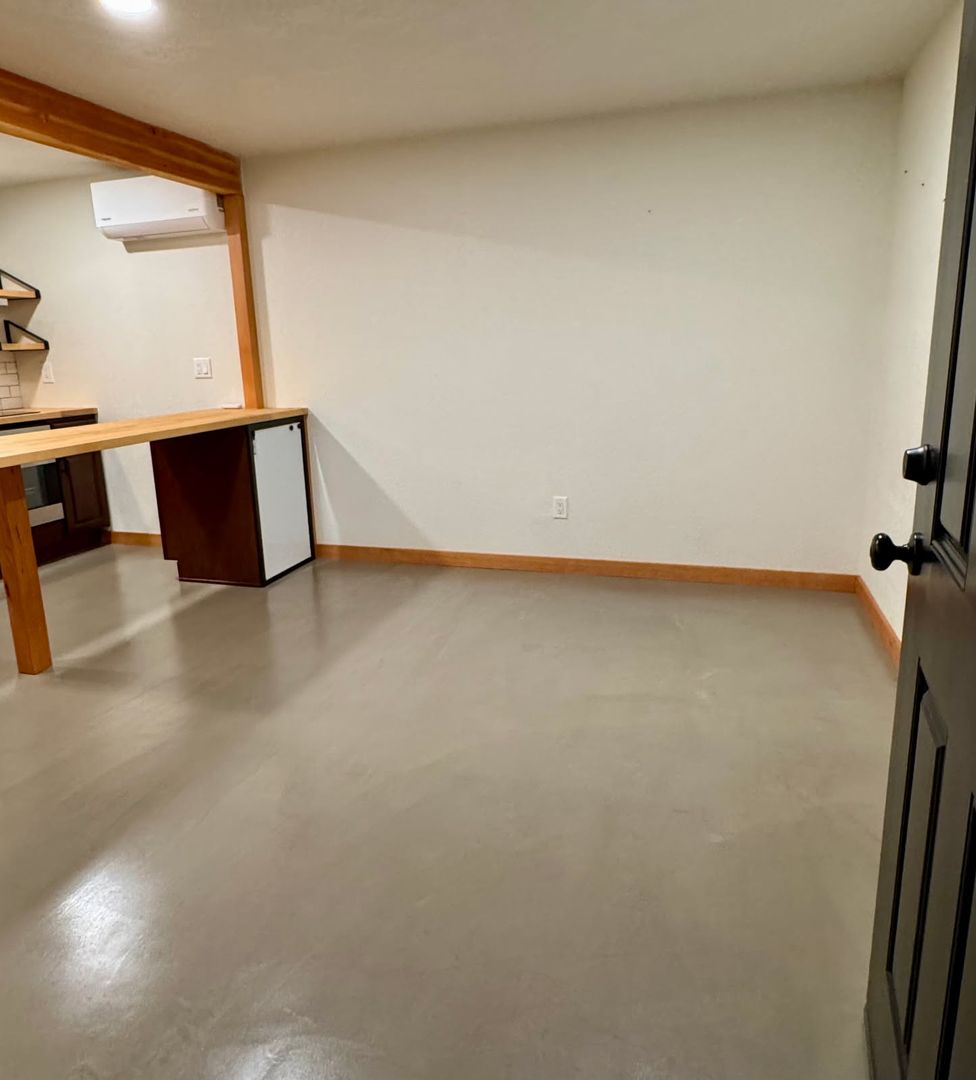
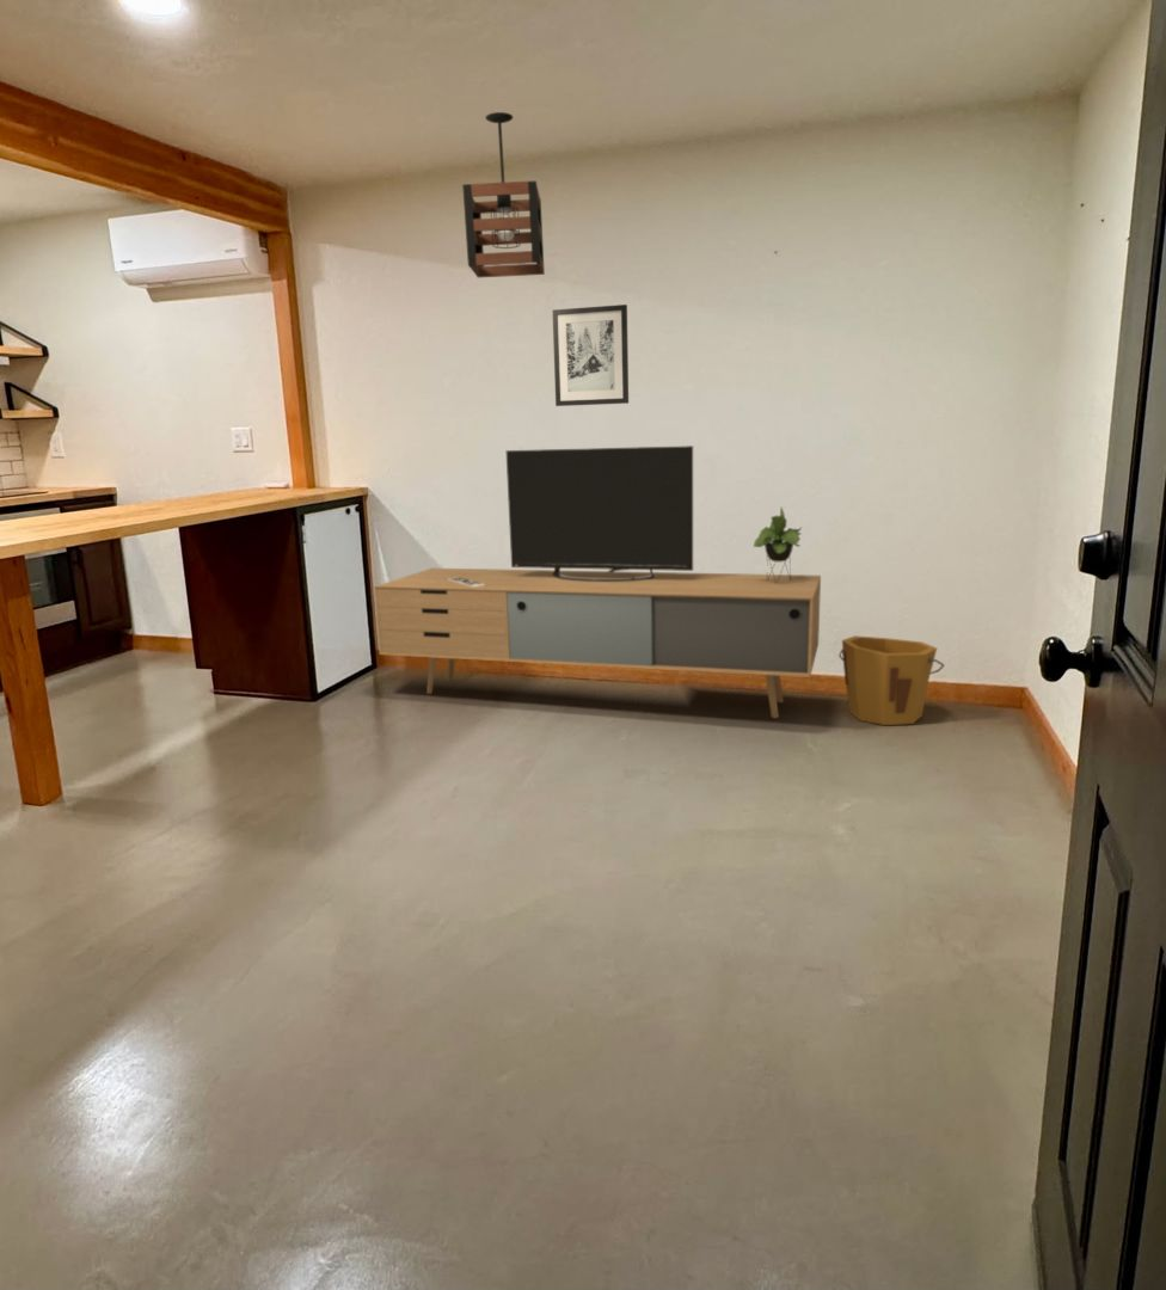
+ media console [373,444,822,719]
+ wall art [552,303,630,407]
+ bucket [837,634,945,726]
+ pendant light [461,111,546,278]
